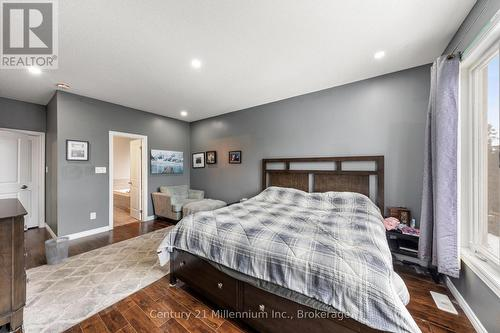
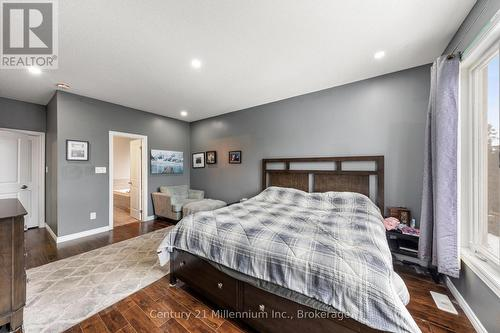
- wastebasket [44,236,70,266]
